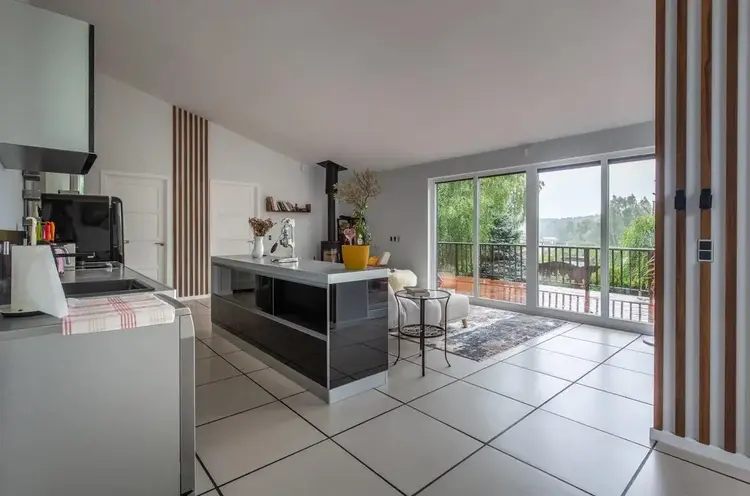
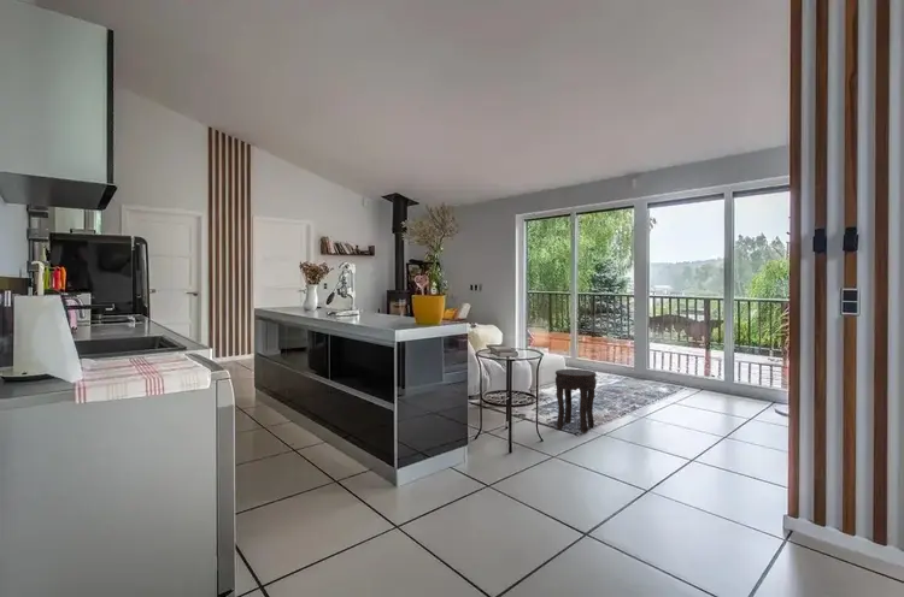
+ side table [554,368,598,433]
